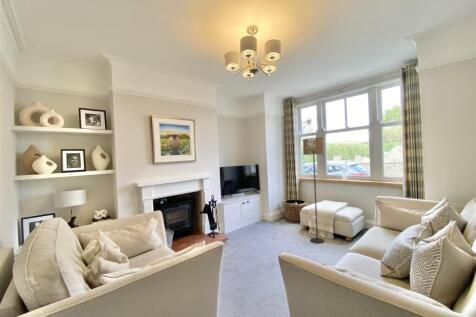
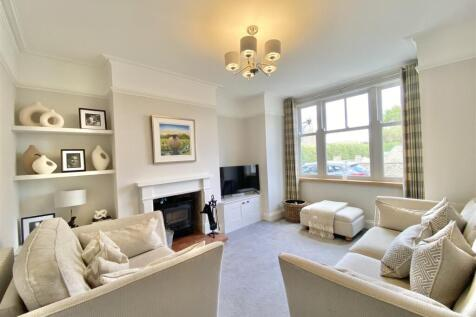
- floor lamp [302,137,325,244]
